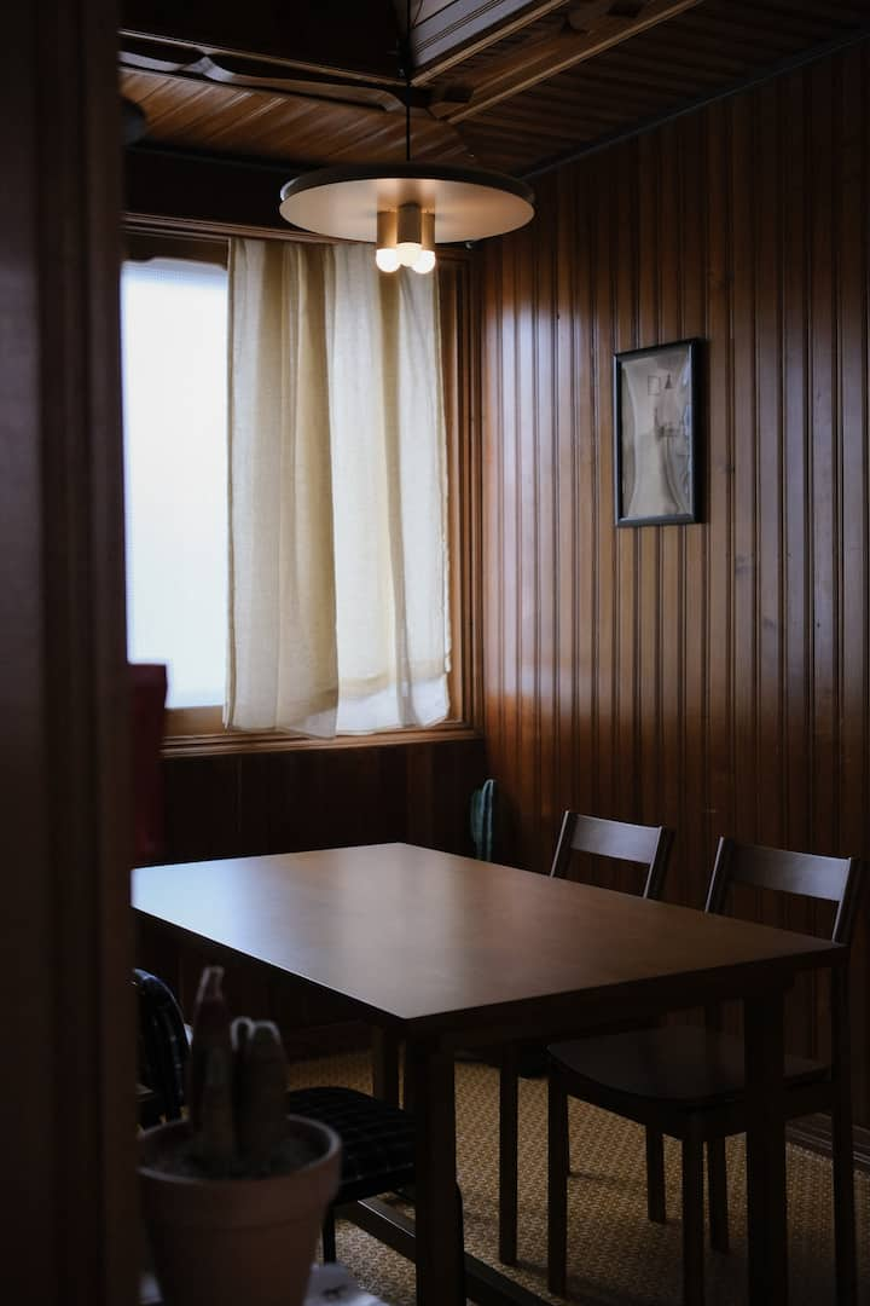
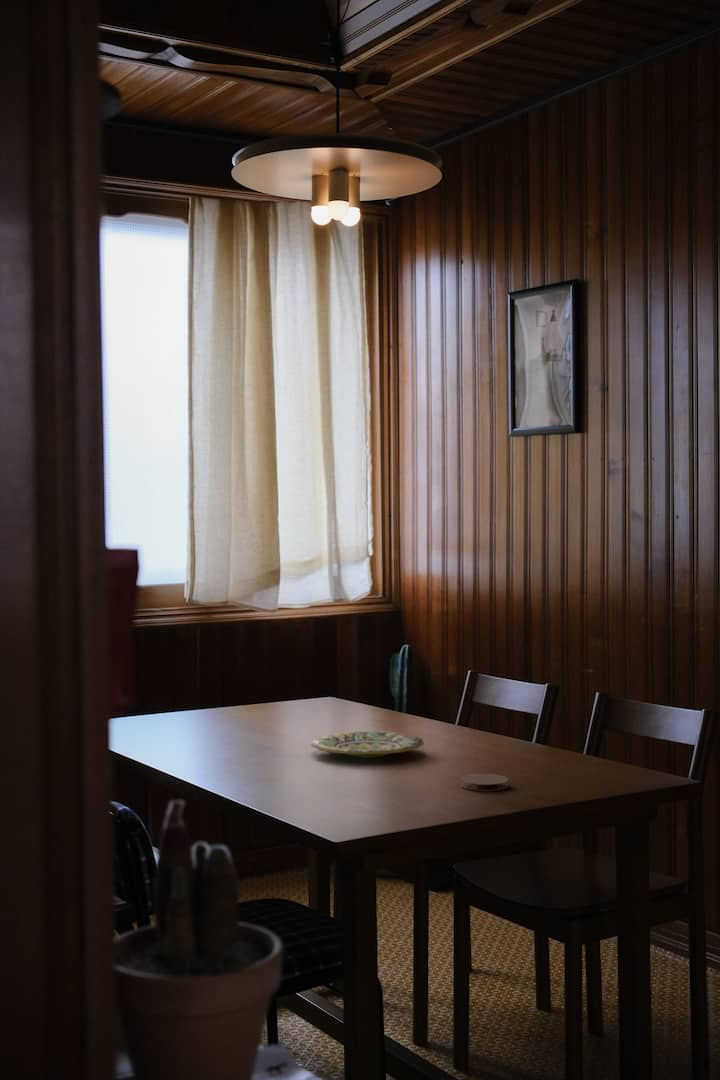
+ plate [310,730,425,759]
+ coaster [460,773,509,792]
